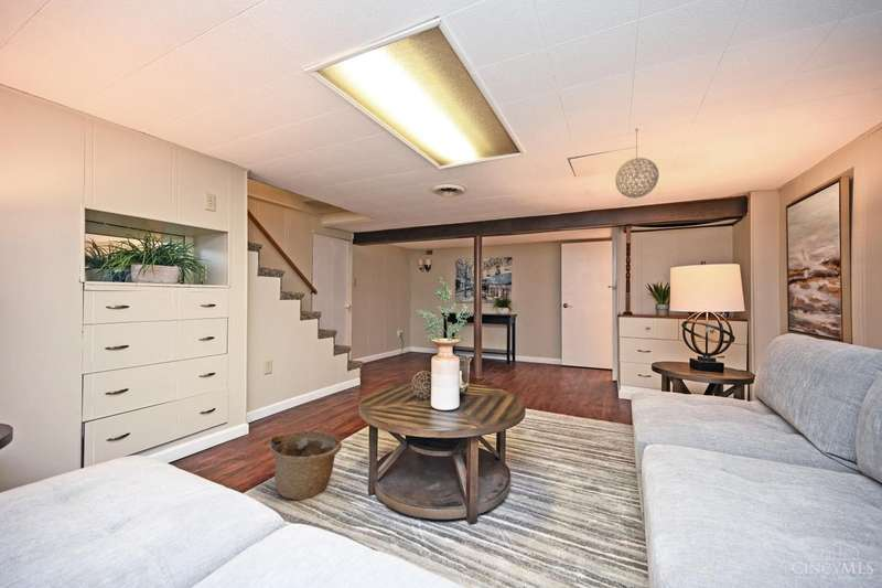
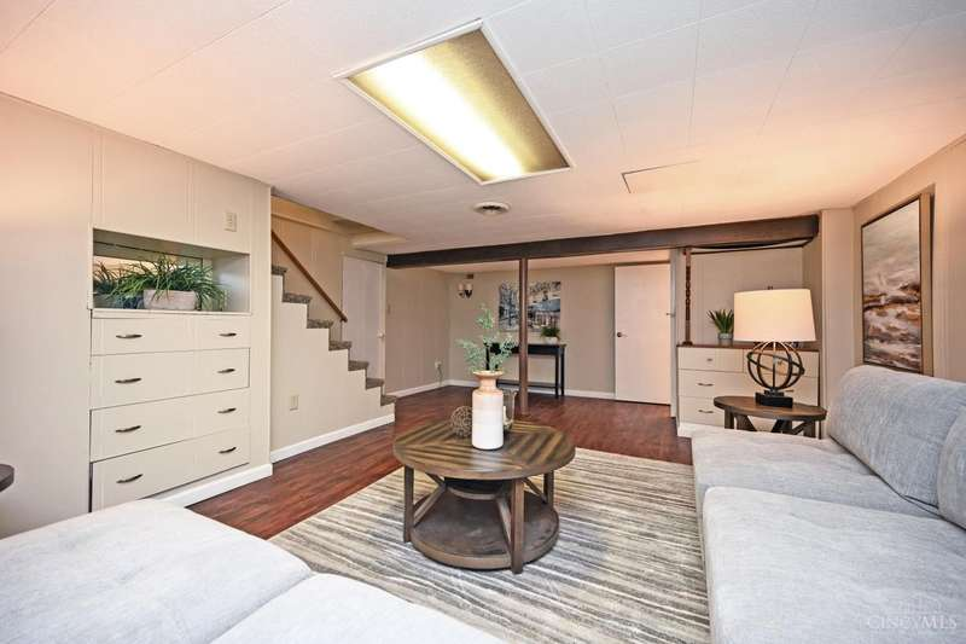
- pendant light [614,127,660,200]
- basket [268,429,343,501]
